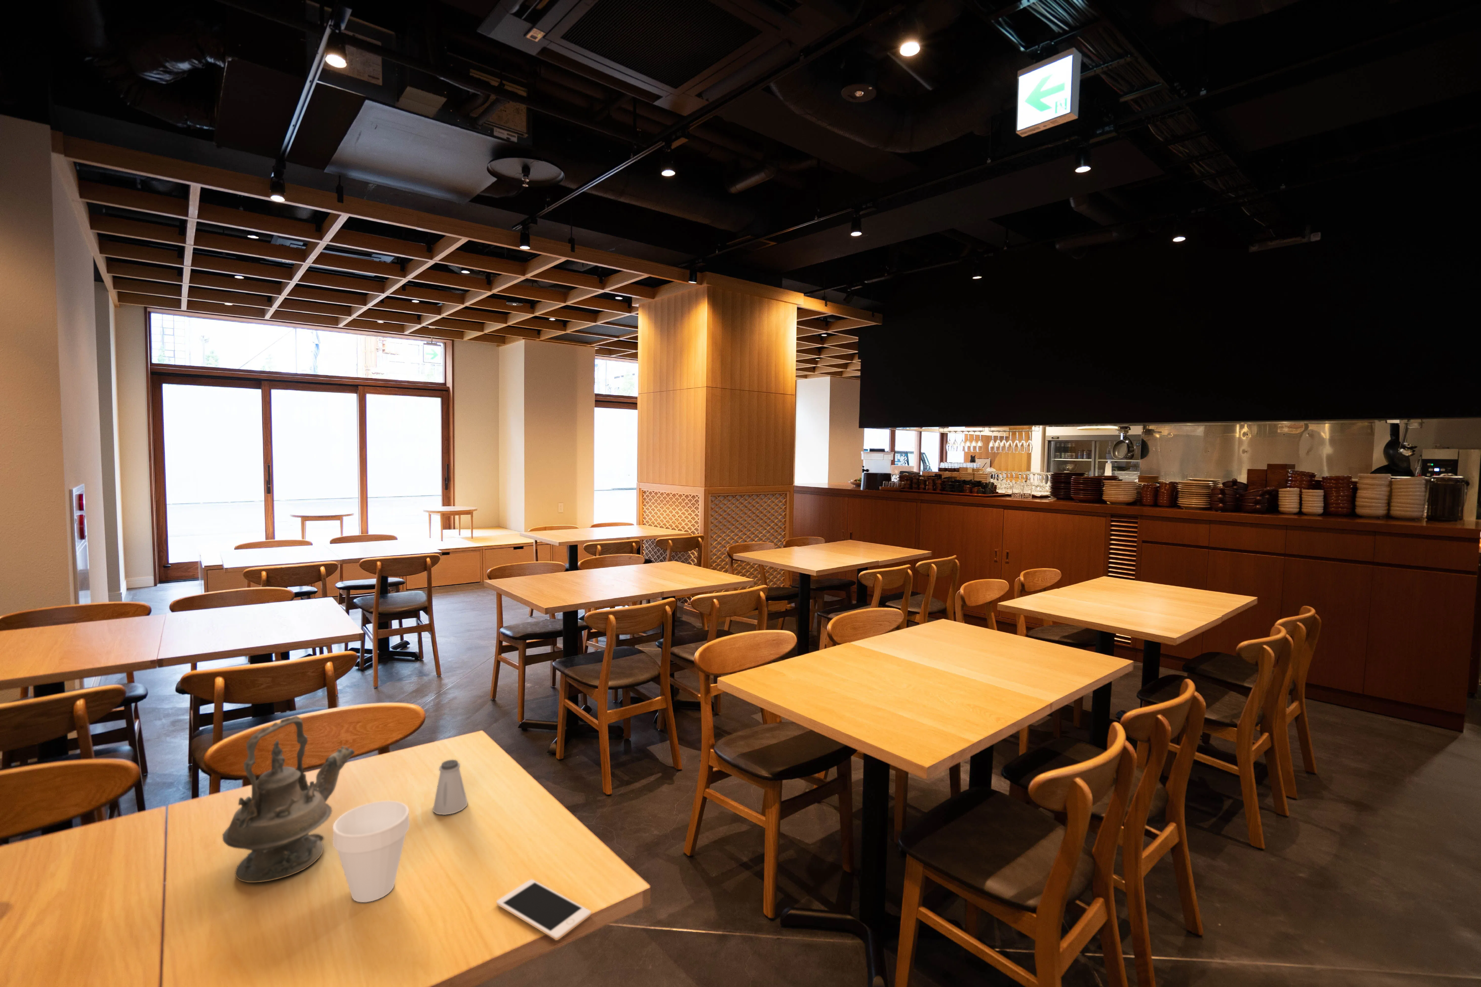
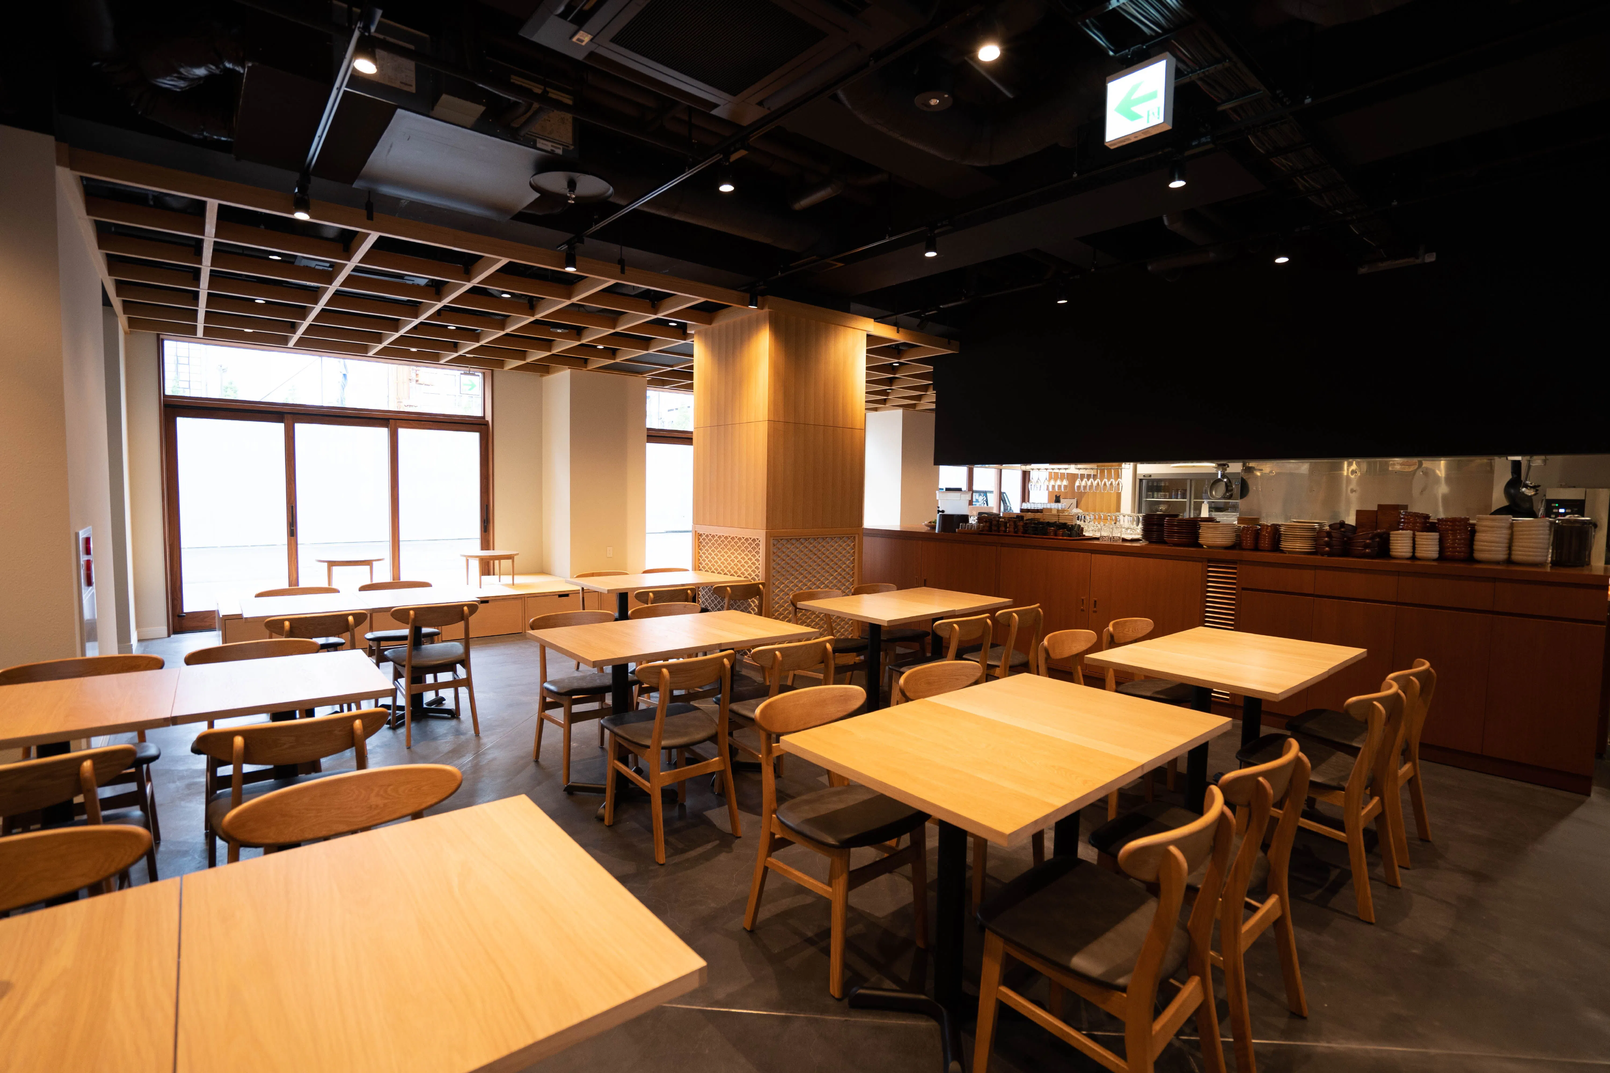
- saltshaker [432,759,468,815]
- cup [333,801,410,903]
- teapot [221,715,355,883]
- cell phone [496,879,592,941]
